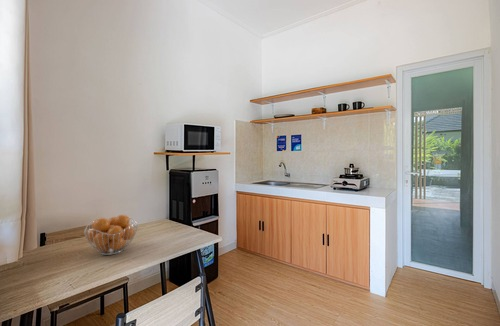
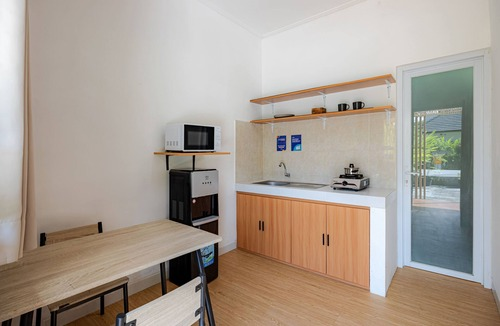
- fruit basket [83,214,139,256]
